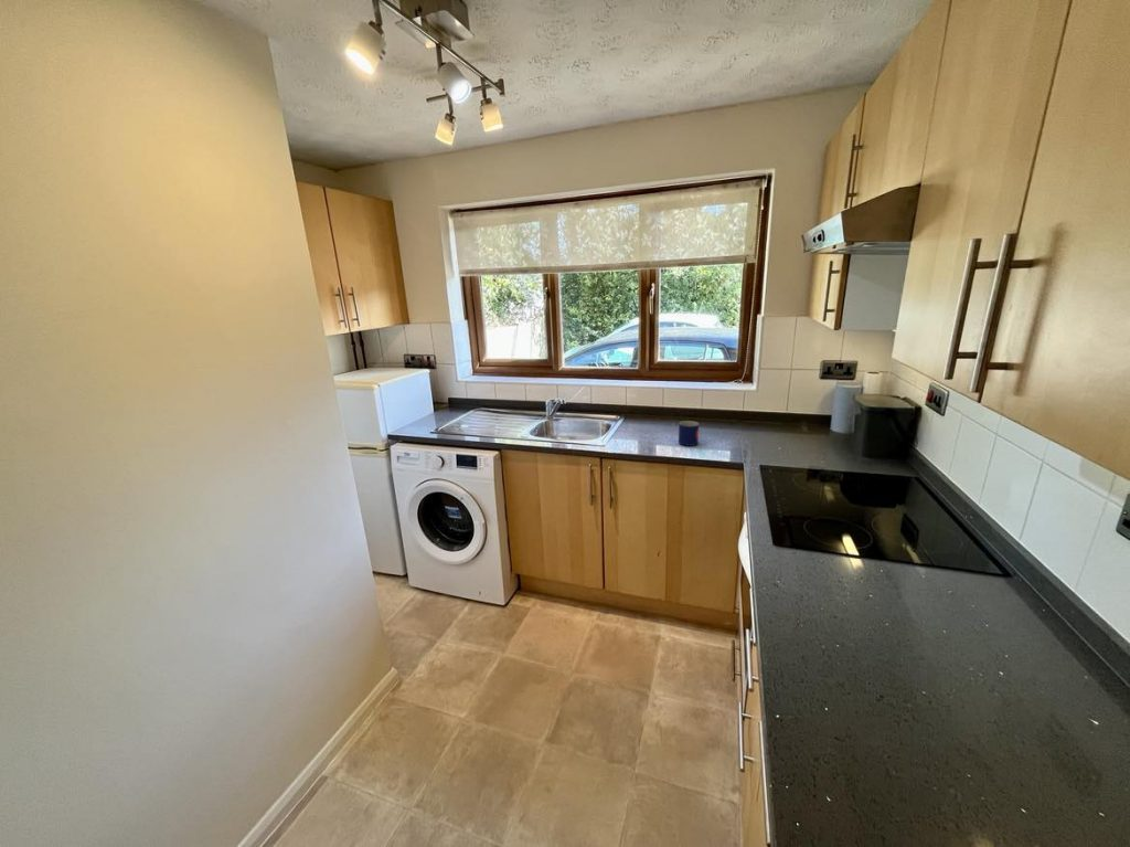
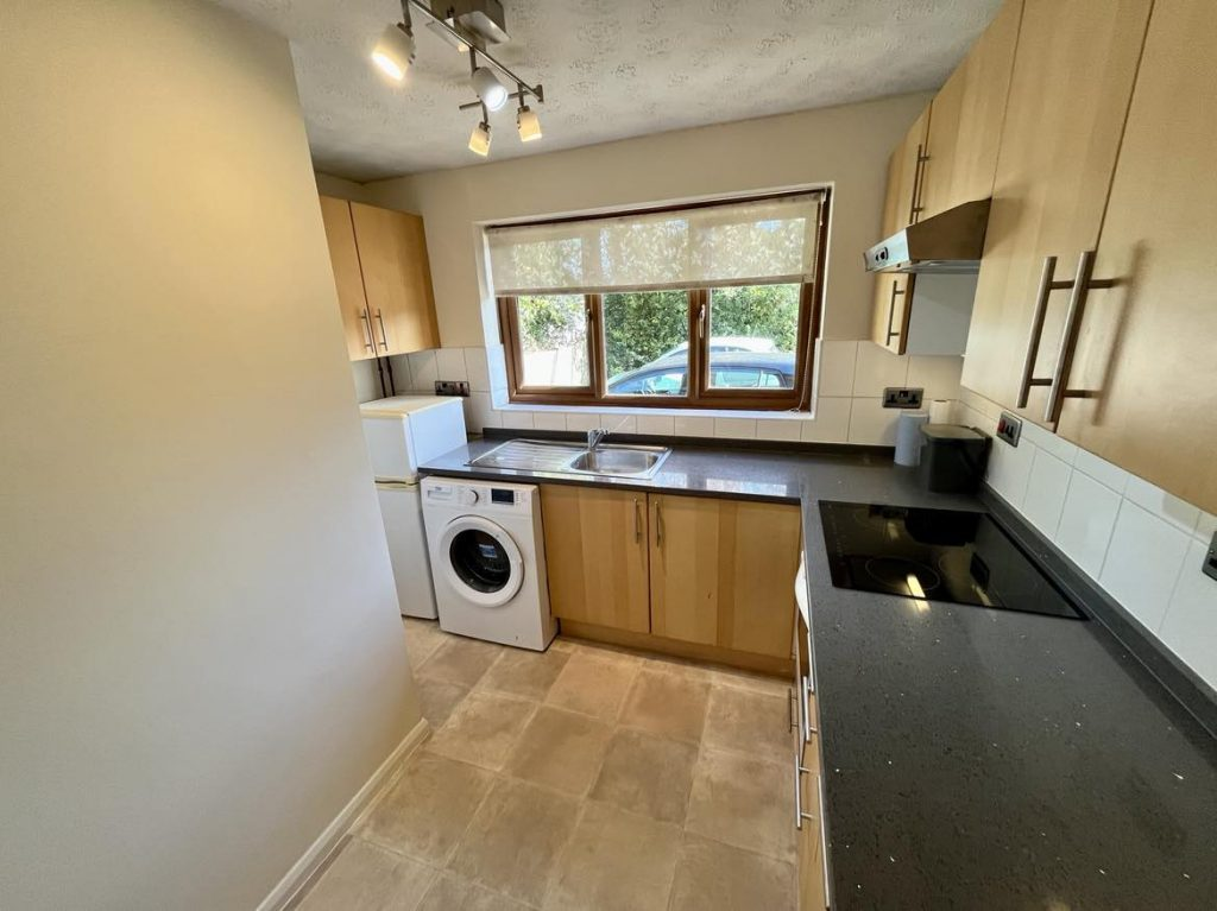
- mug [678,420,700,447]
